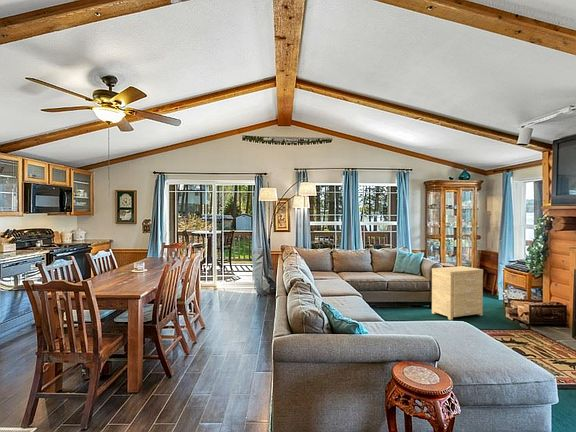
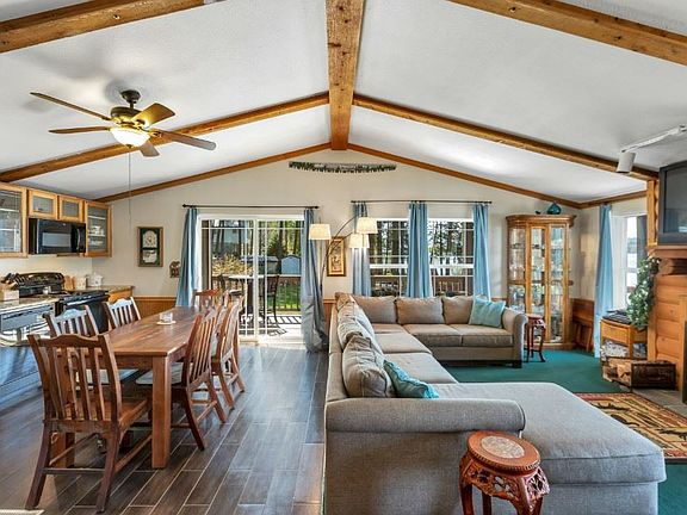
- side table [431,265,484,321]
